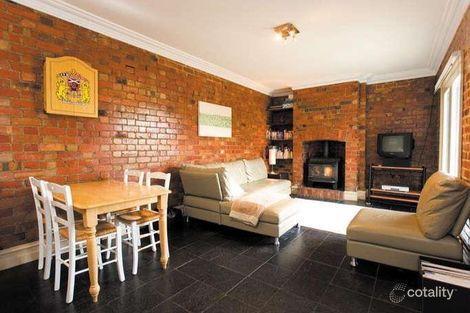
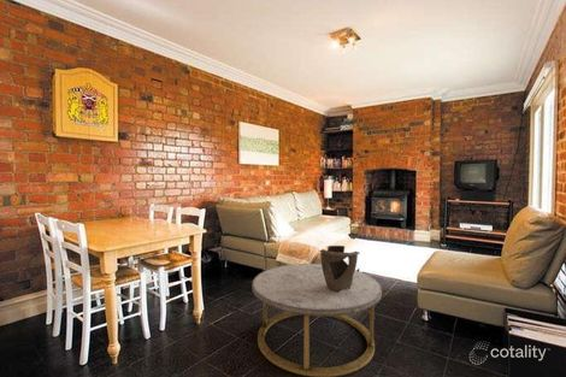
+ coffee table [250,263,383,377]
+ decorative bowl [319,245,360,291]
